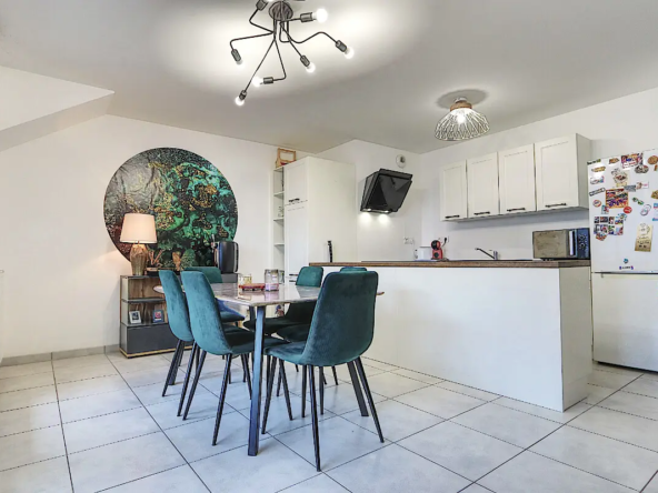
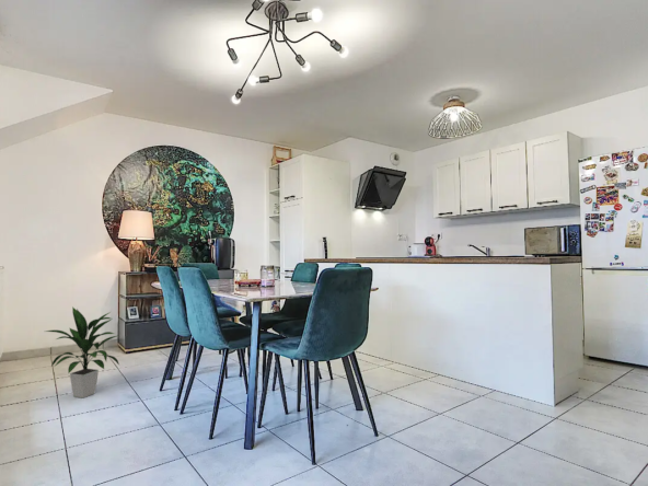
+ indoor plant [45,305,120,398]
